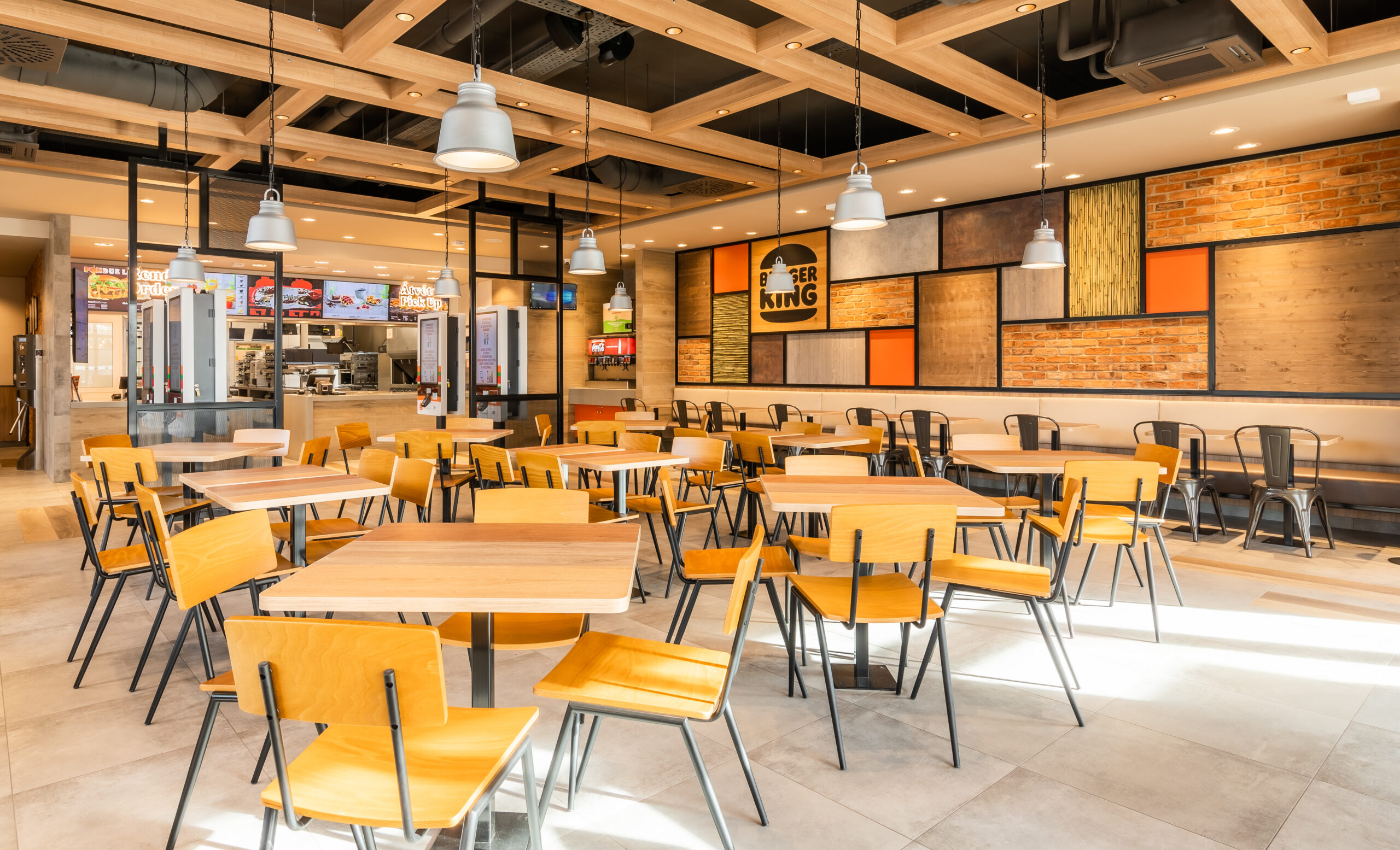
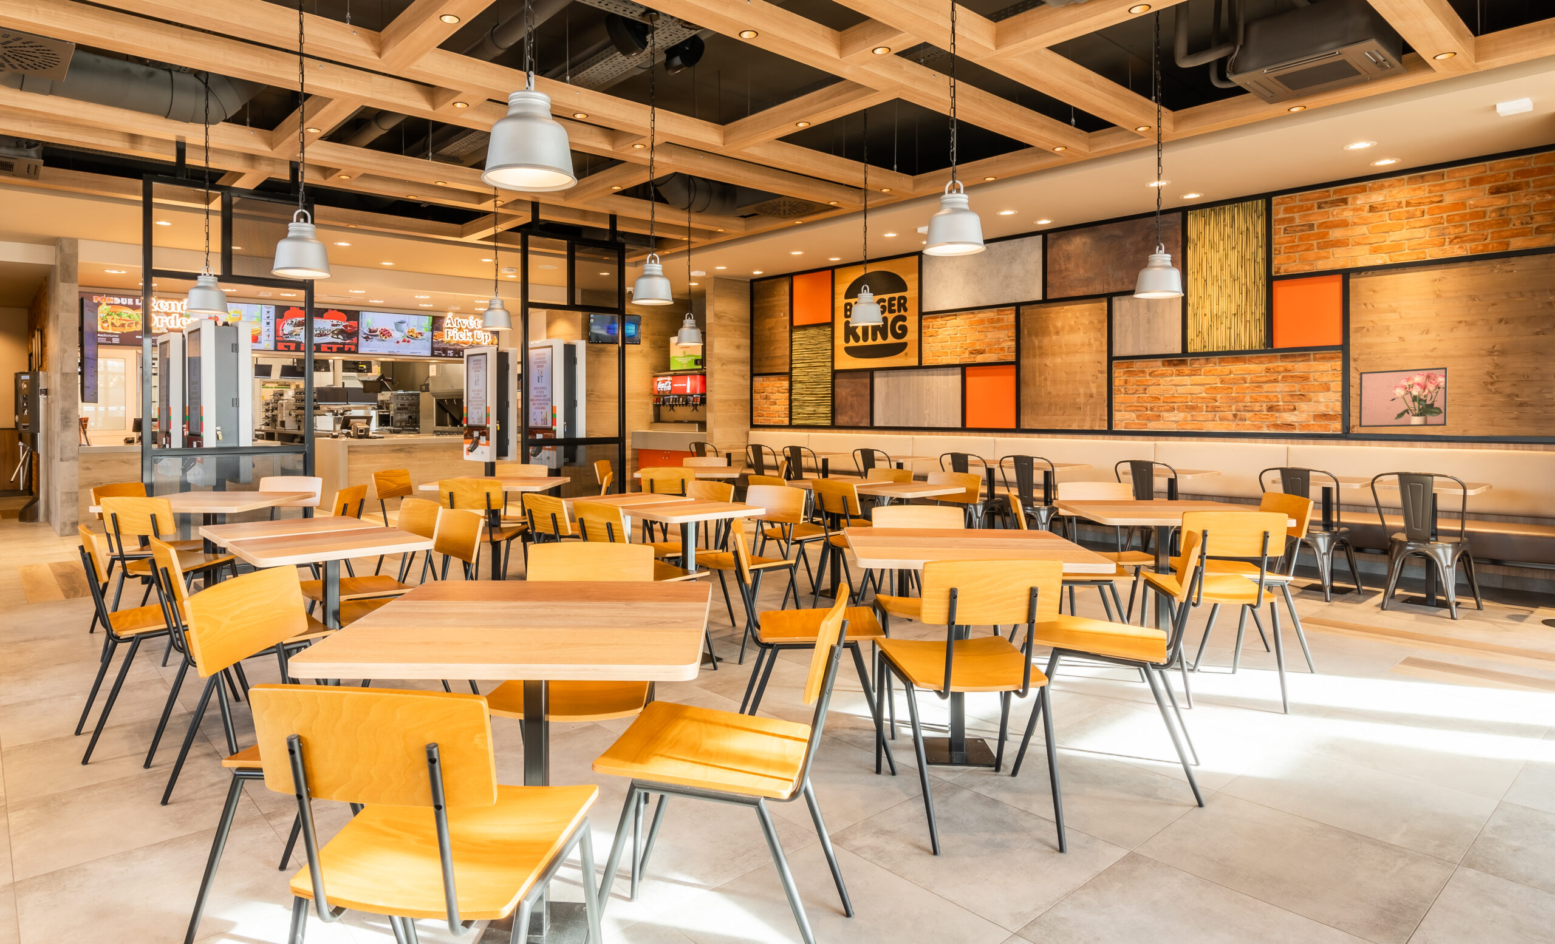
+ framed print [1358,366,1448,428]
